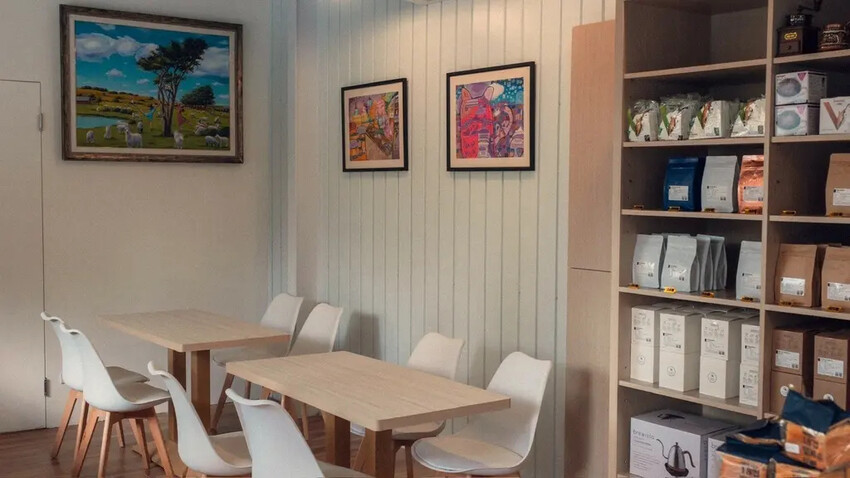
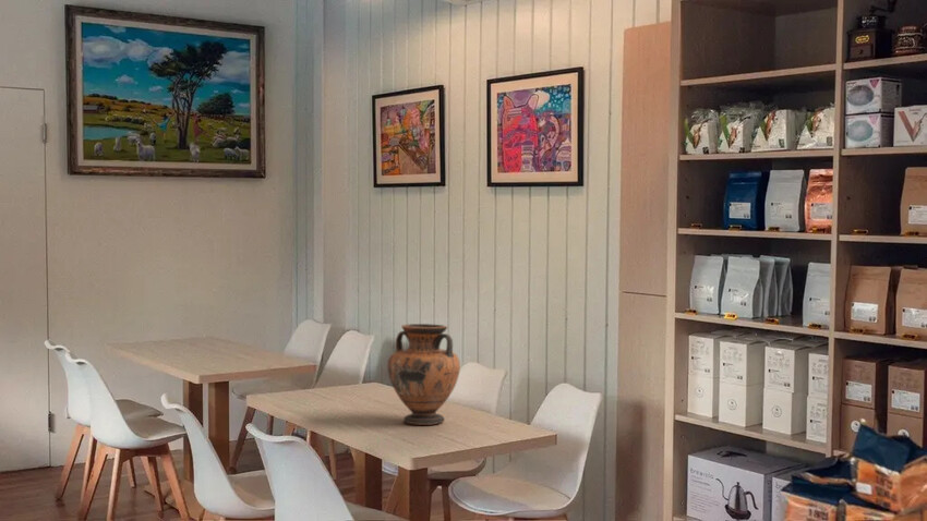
+ vase [386,323,461,426]
